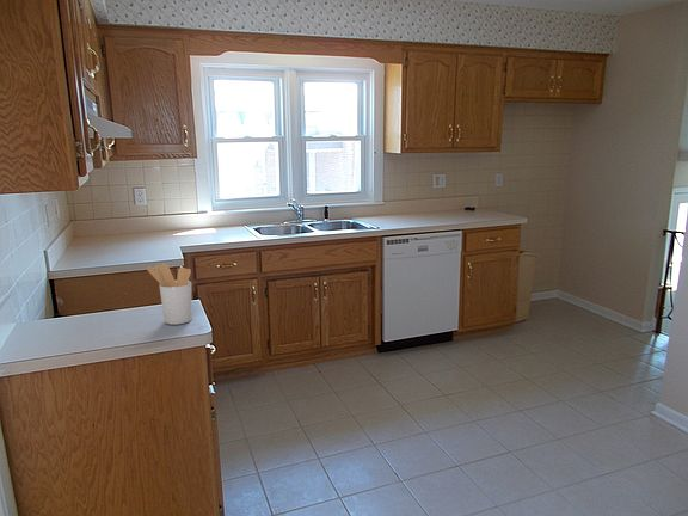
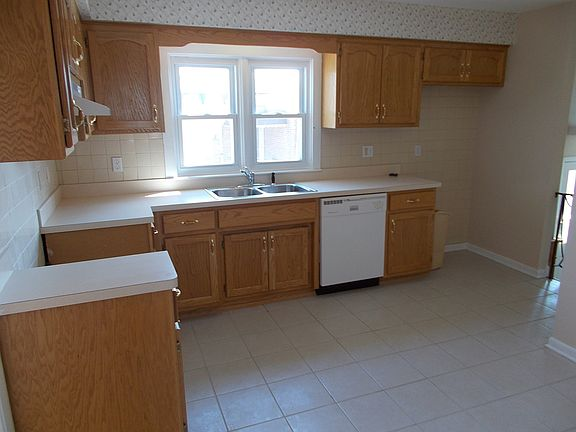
- utensil holder [146,263,192,326]
